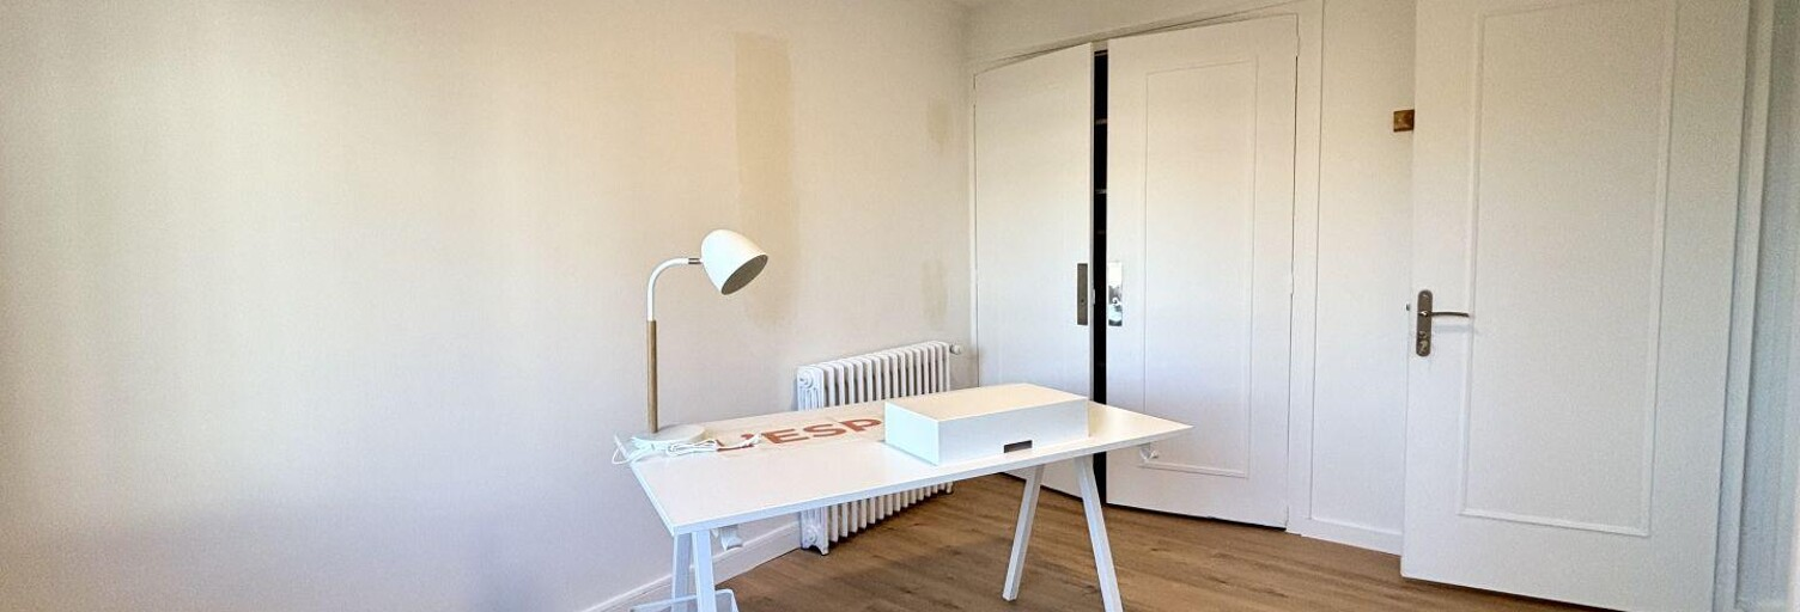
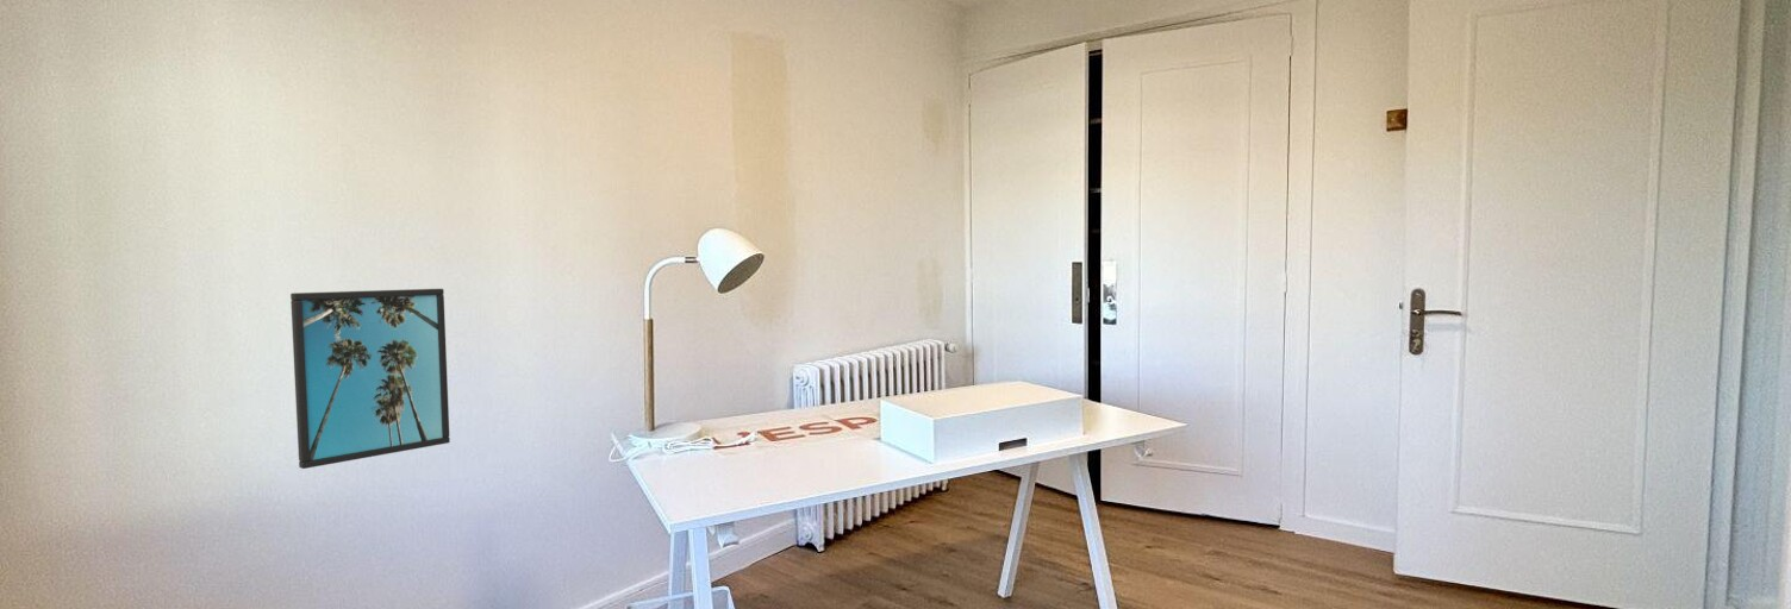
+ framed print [289,288,451,470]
